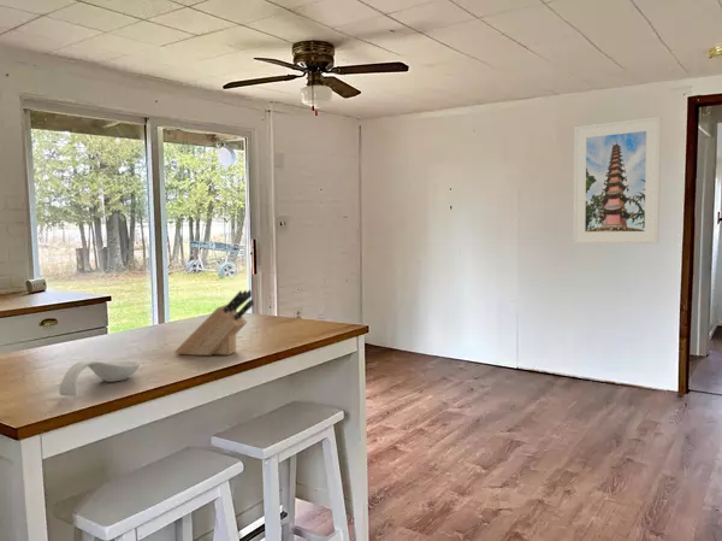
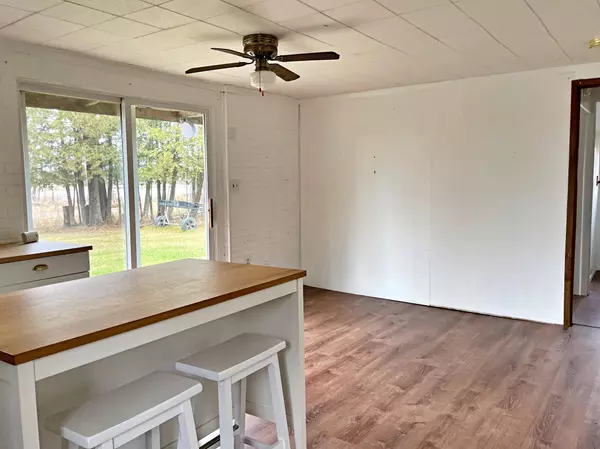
- spoon rest [58,360,141,398]
- knife block [173,289,255,357]
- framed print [572,116,662,245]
